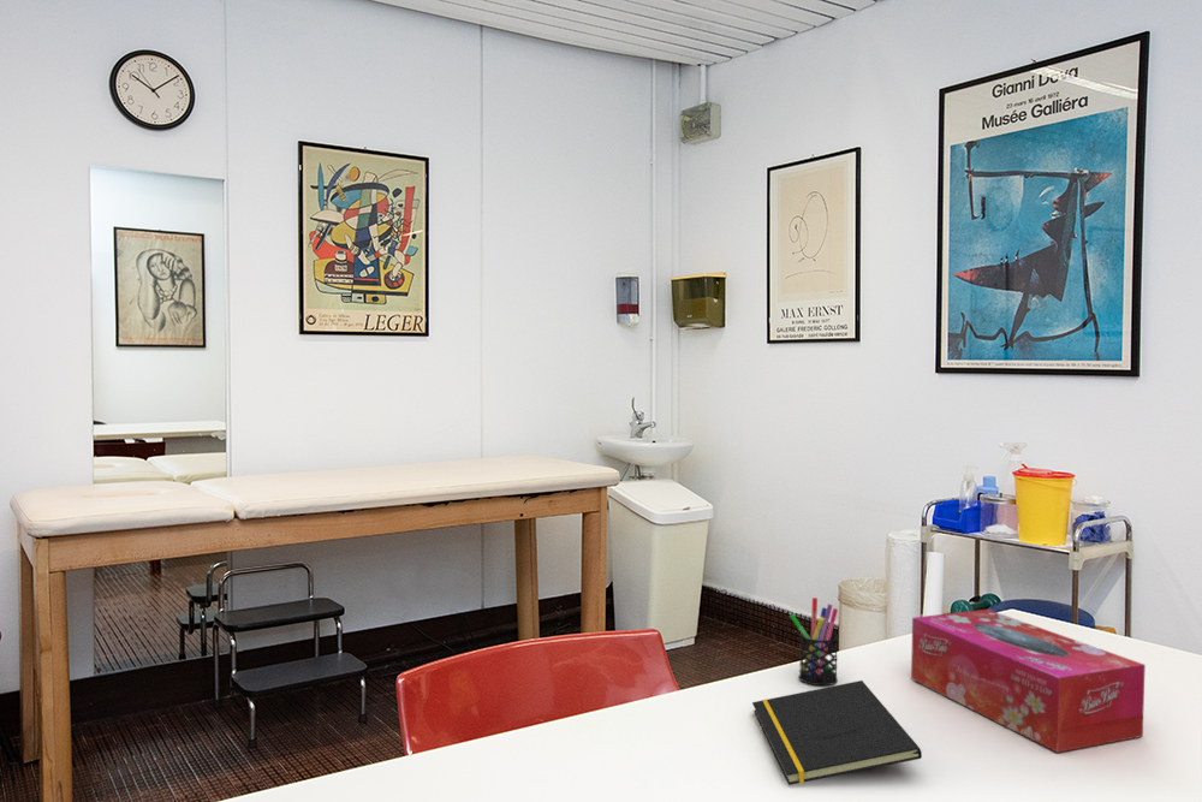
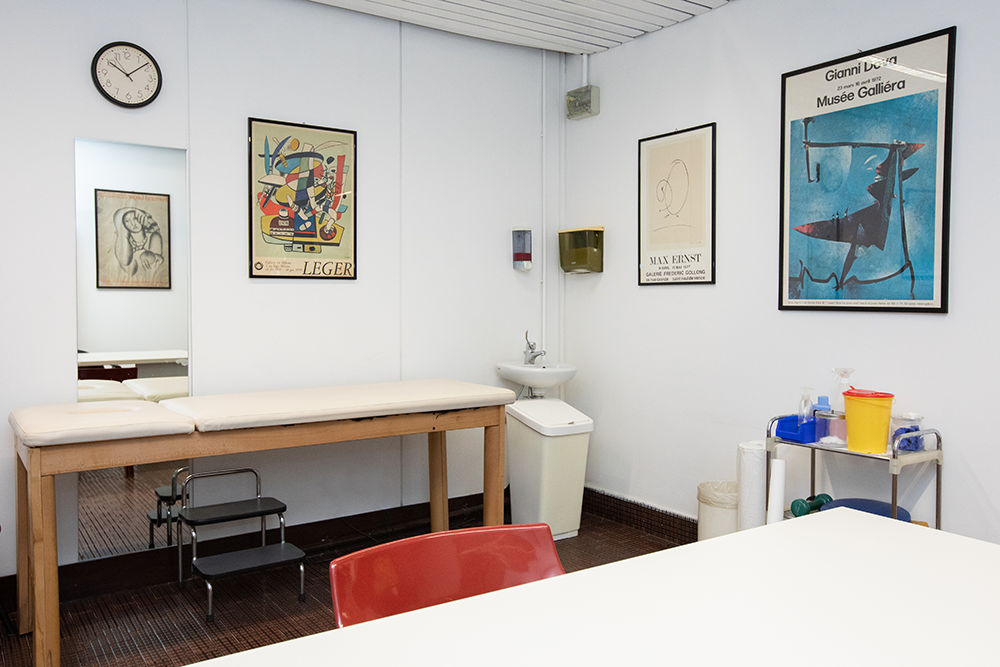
- notepad [751,679,923,786]
- pen holder [789,596,839,687]
- tissue box [910,608,1147,754]
